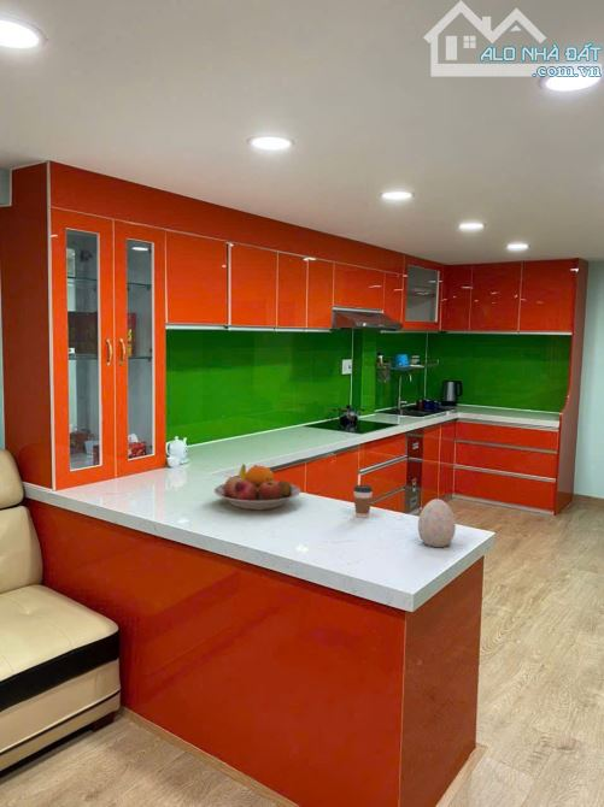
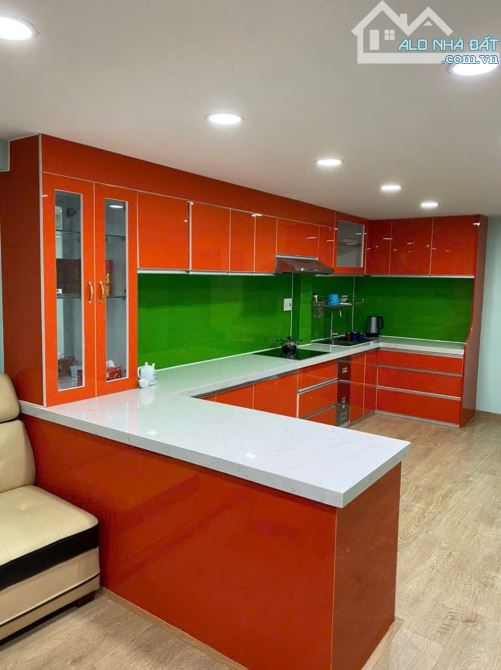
- decorative egg [417,497,457,548]
- fruit bowl [213,464,301,511]
- coffee cup [352,484,374,519]
